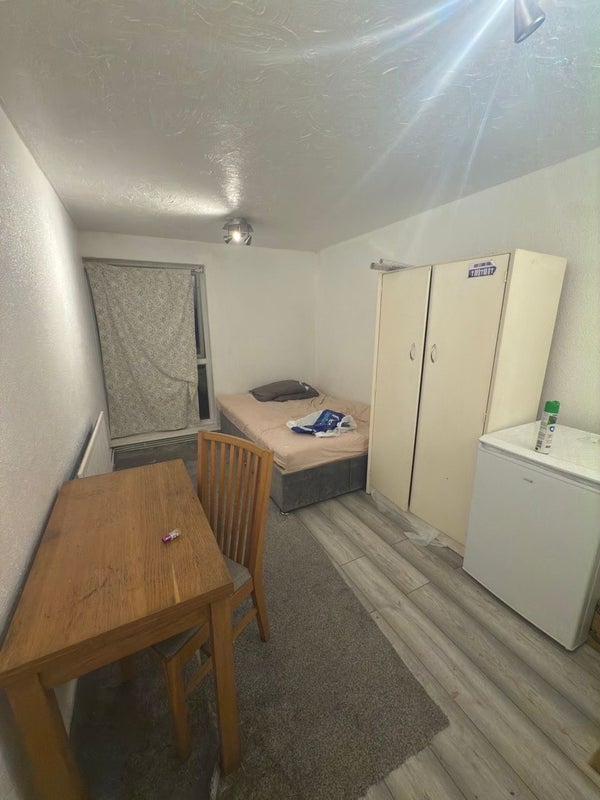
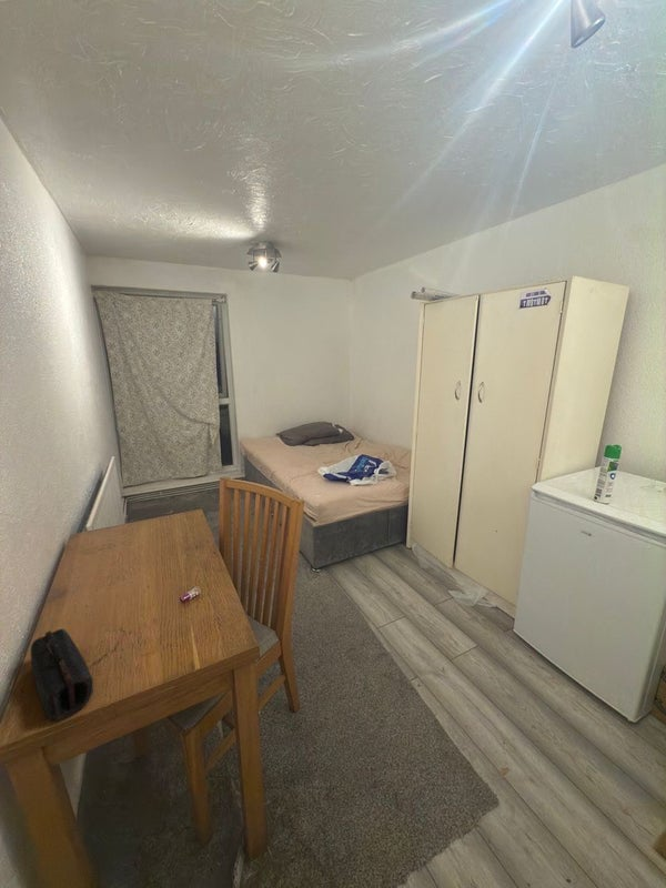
+ pencil case [30,628,94,723]
